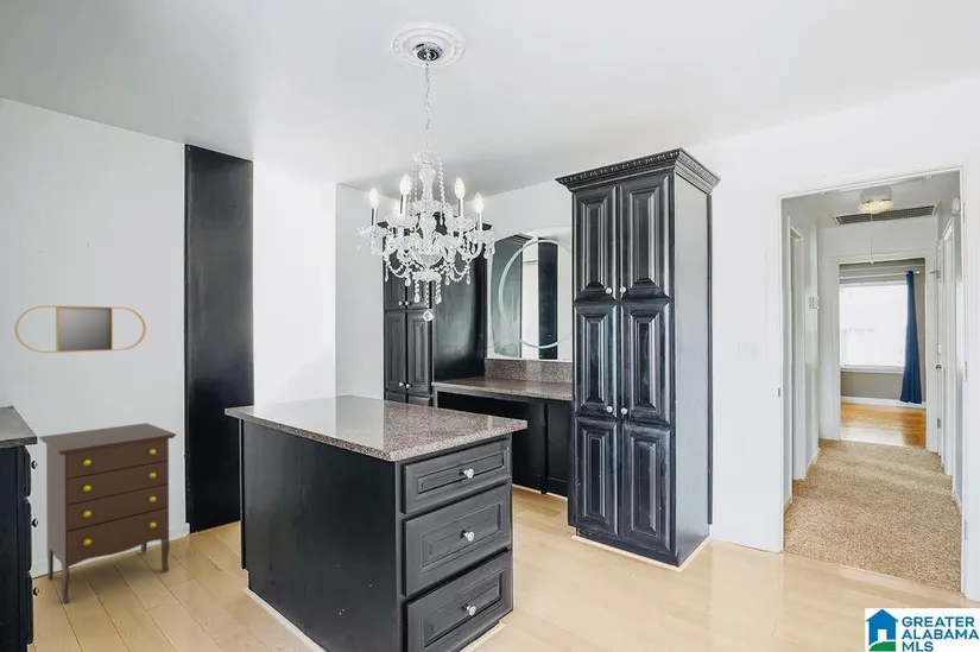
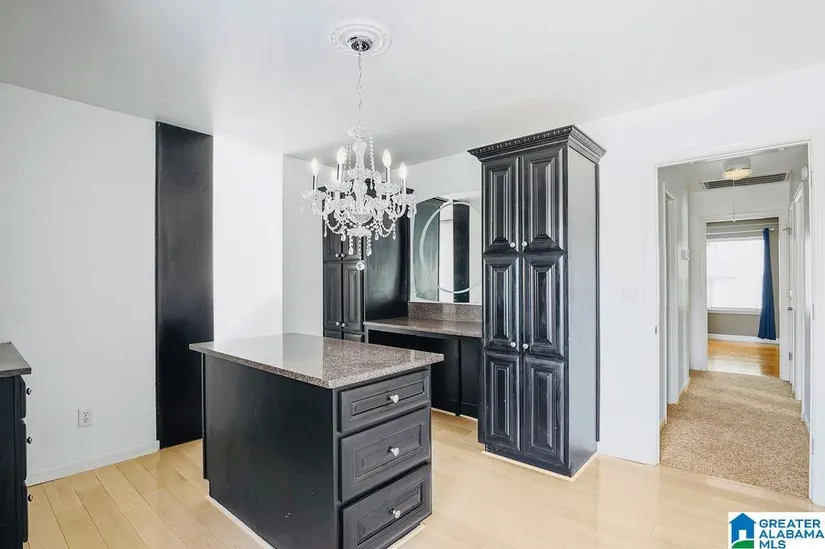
- home mirror [14,304,147,354]
- dresser [38,422,177,606]
